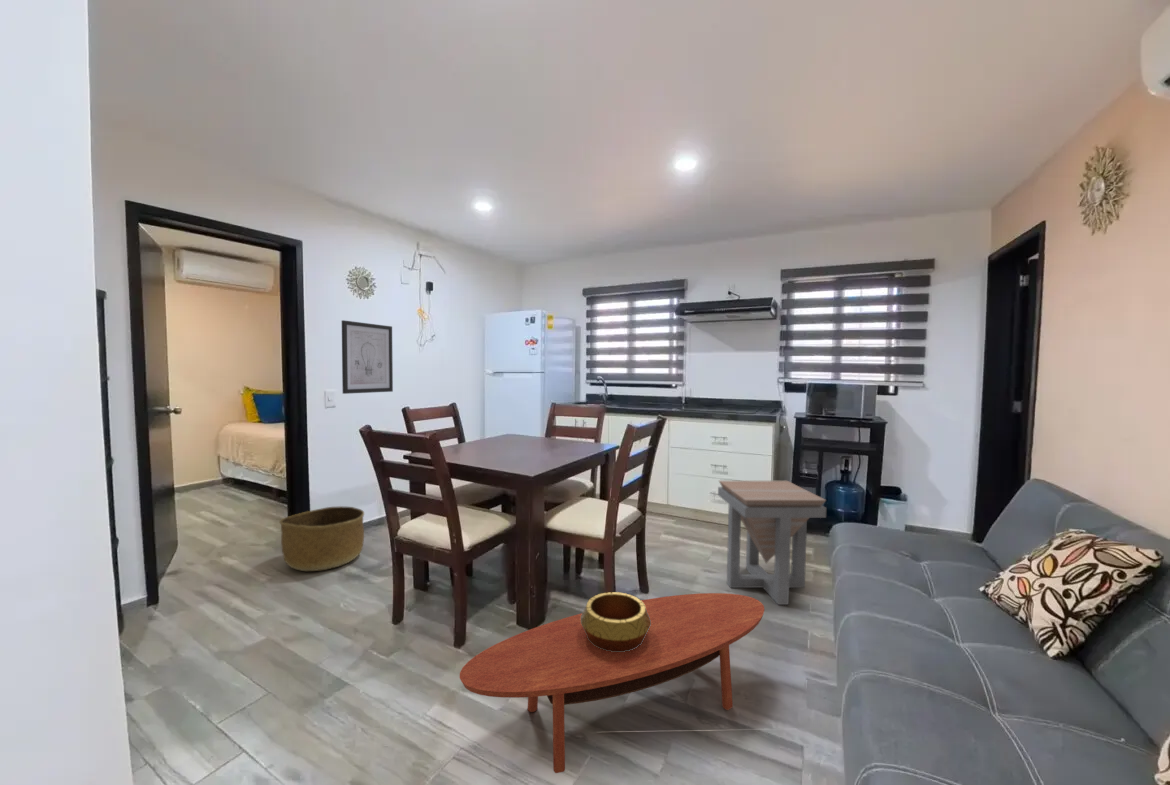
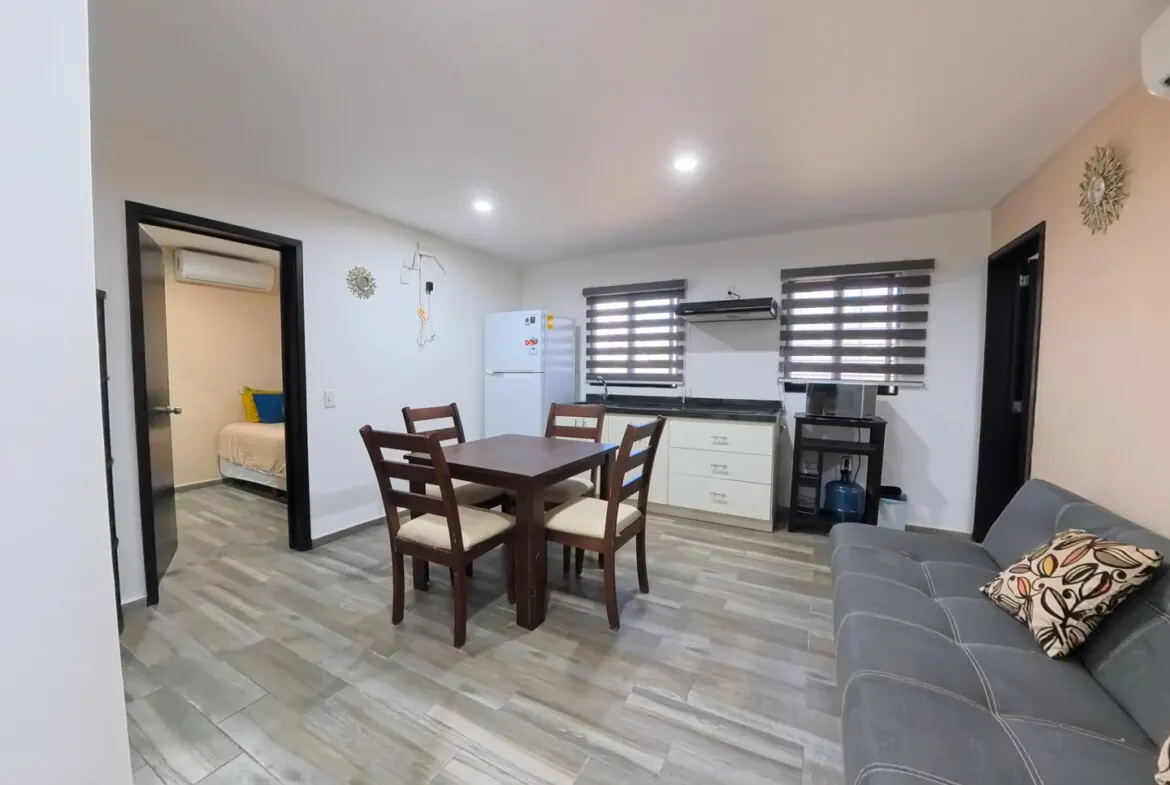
- wall art [341,319,394,395]
- side table [717,480,827,606]
- coffee table [459,592,765,774]
- decorative bowl [581,591,651,652]
- basket [278,505,365,572]
